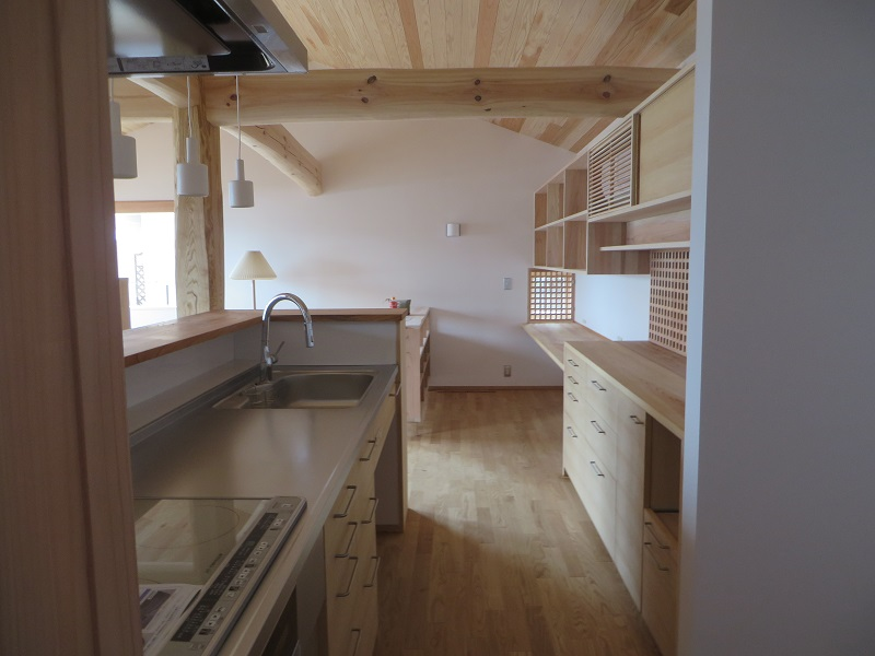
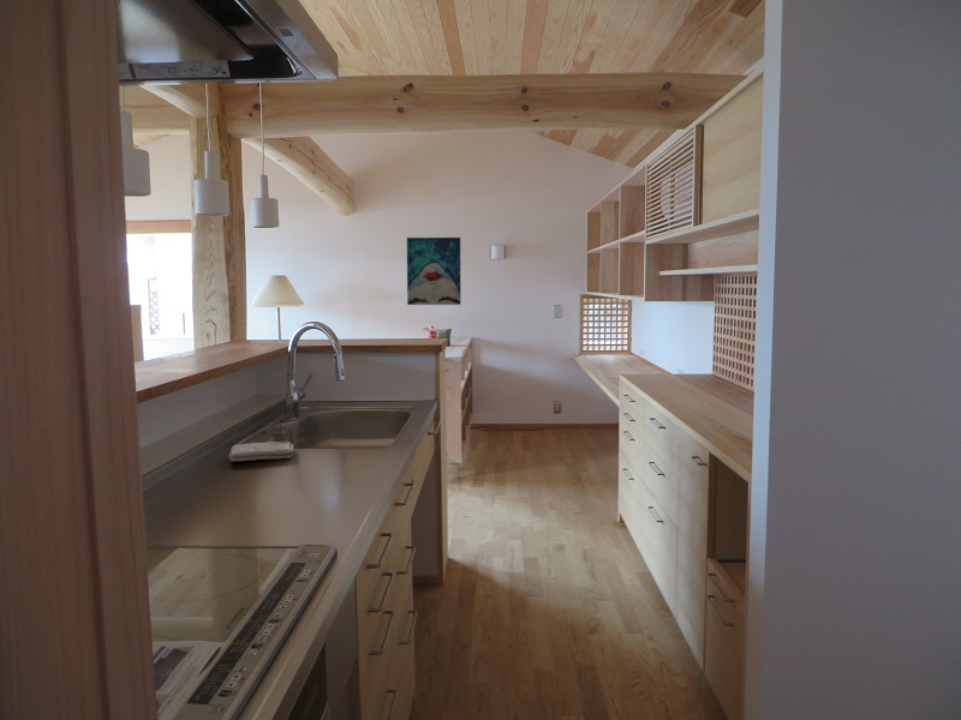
+ wall art [406,236,461,306]
+ washcloth [228,440,296,462]
